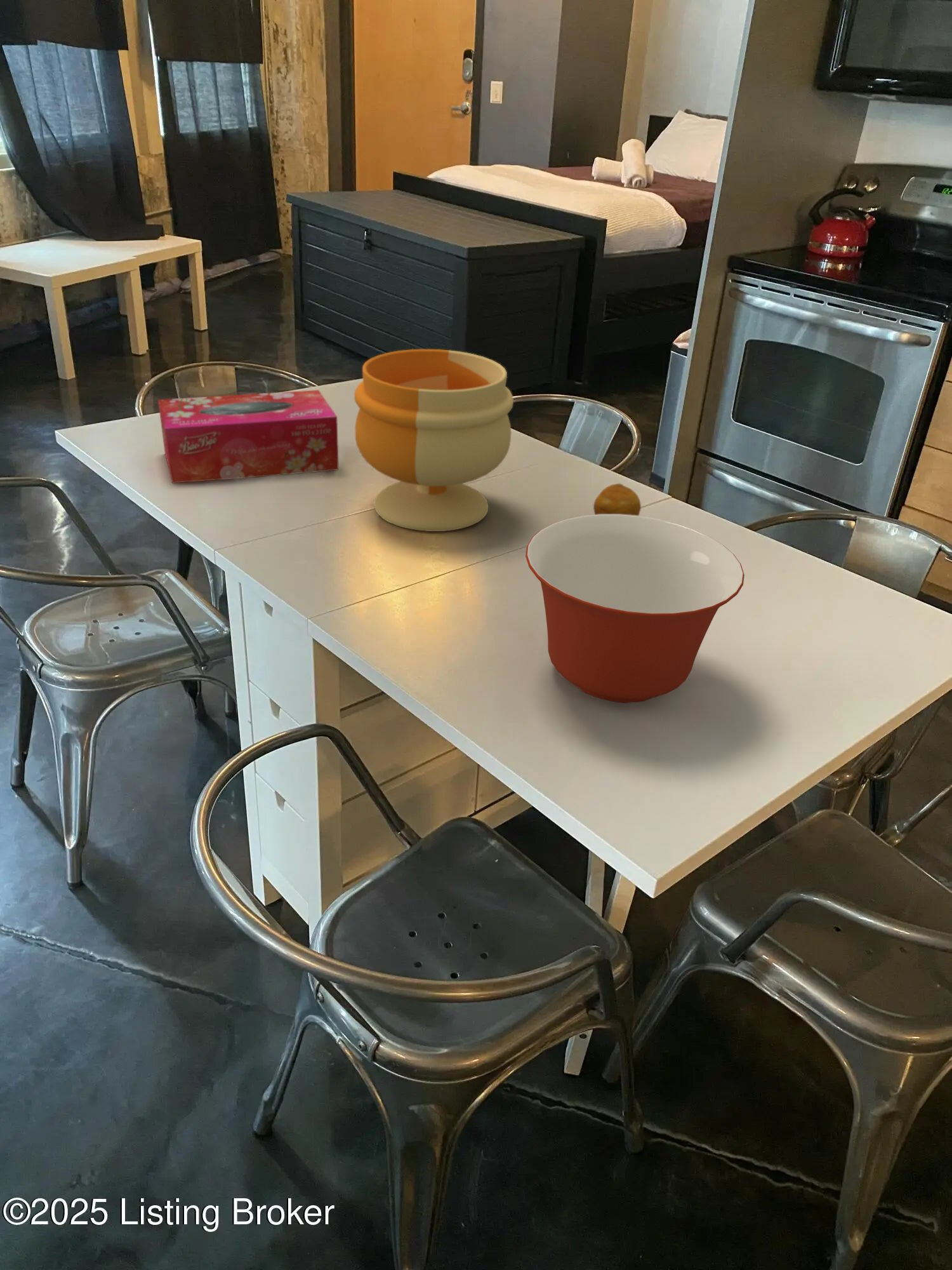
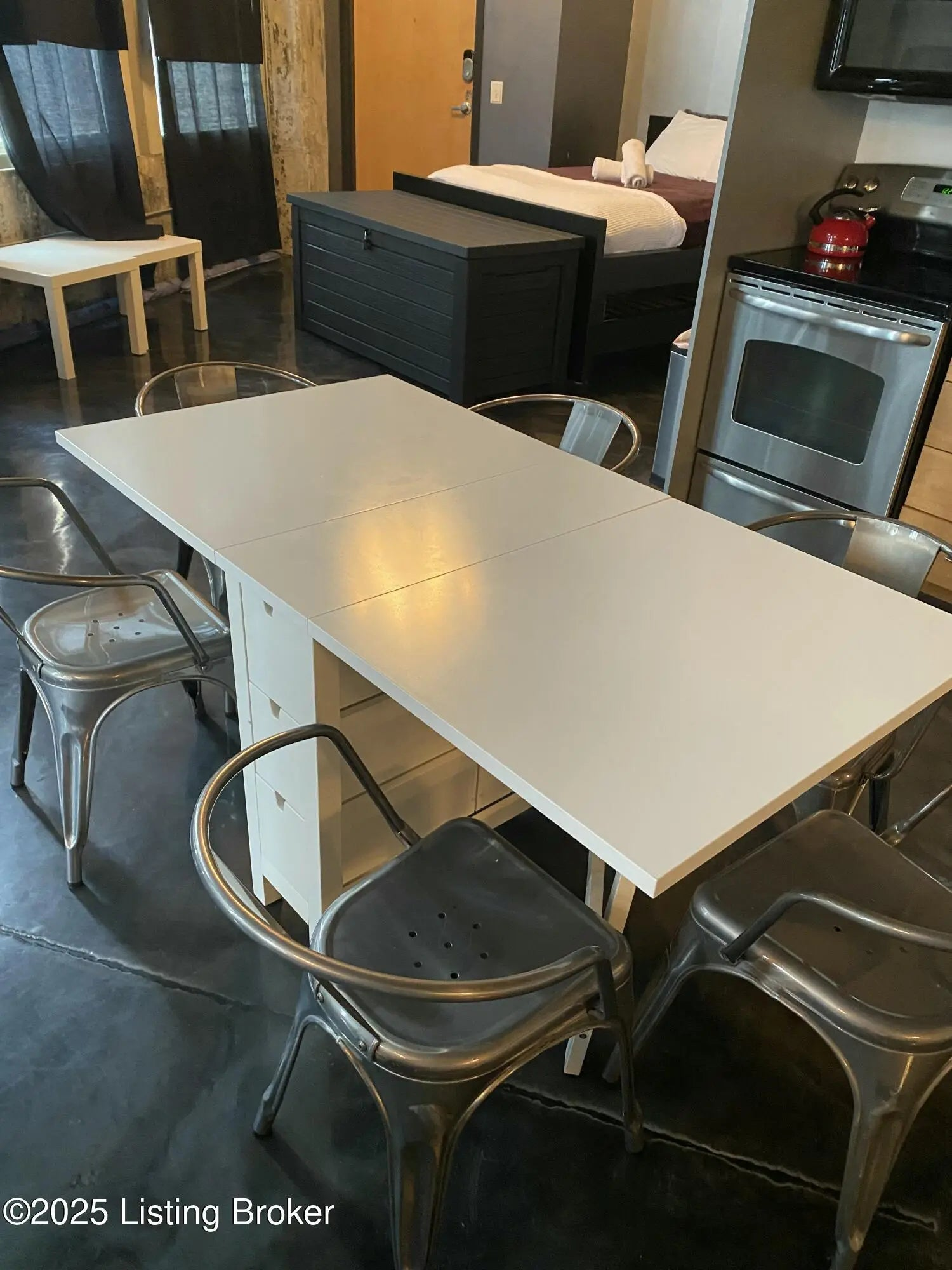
- mixing bowl [525,514,745,704]
- footed bowl [354,349,514,532]
- fruit [593,483,642,516]
- tissue box [157,389,340,484]
